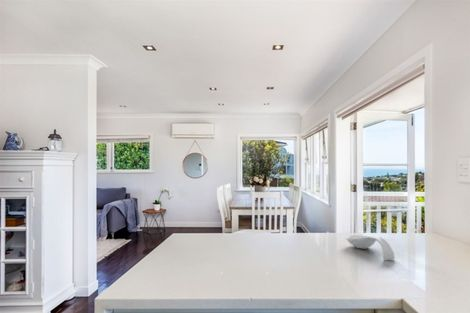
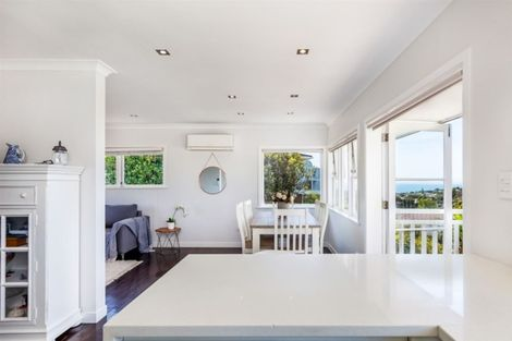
- spoon rest [345,234,396,261]
